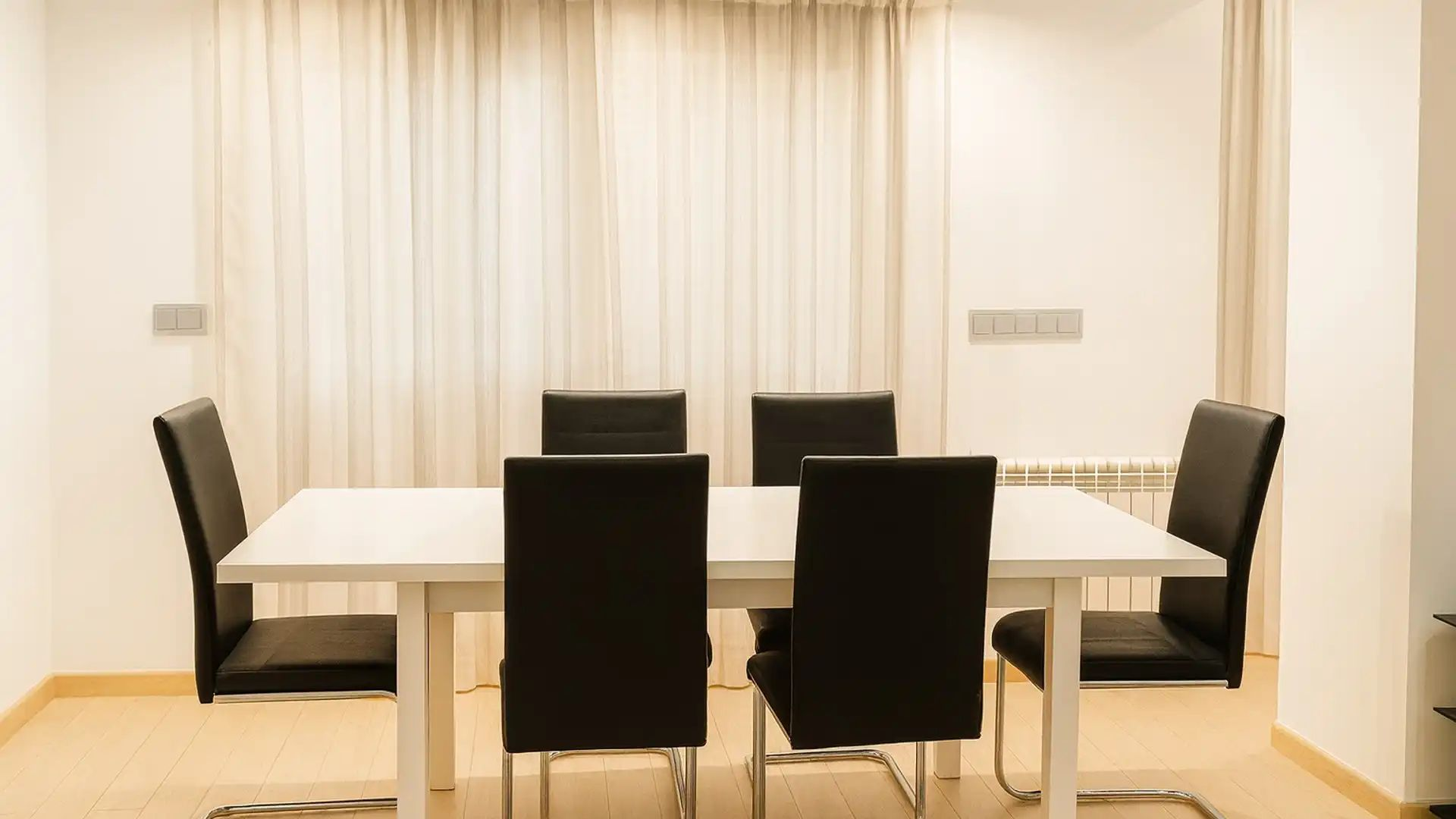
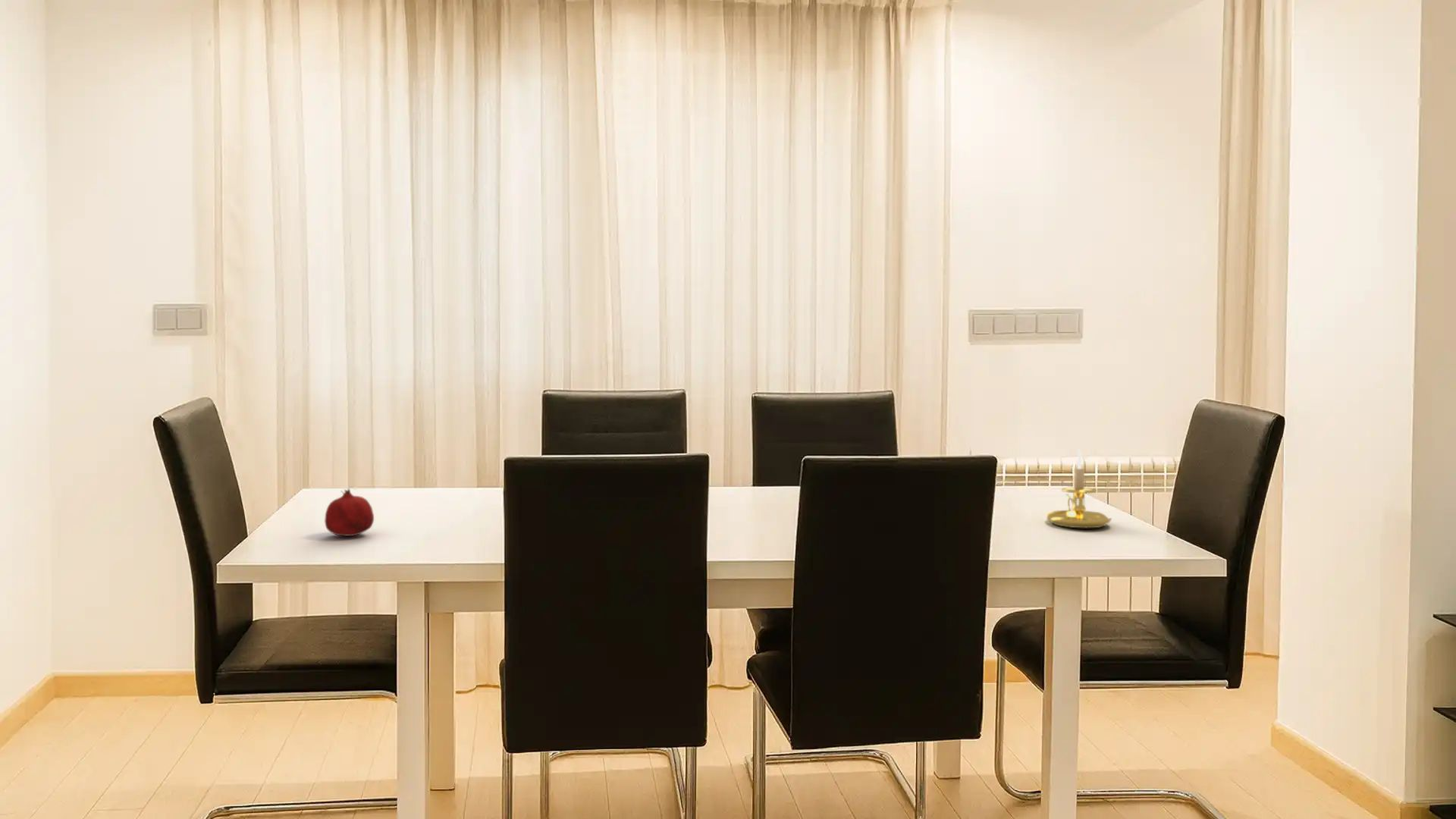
+ candle holder [1046,447,1112,529]
+ fruit [324,488,375,537]
